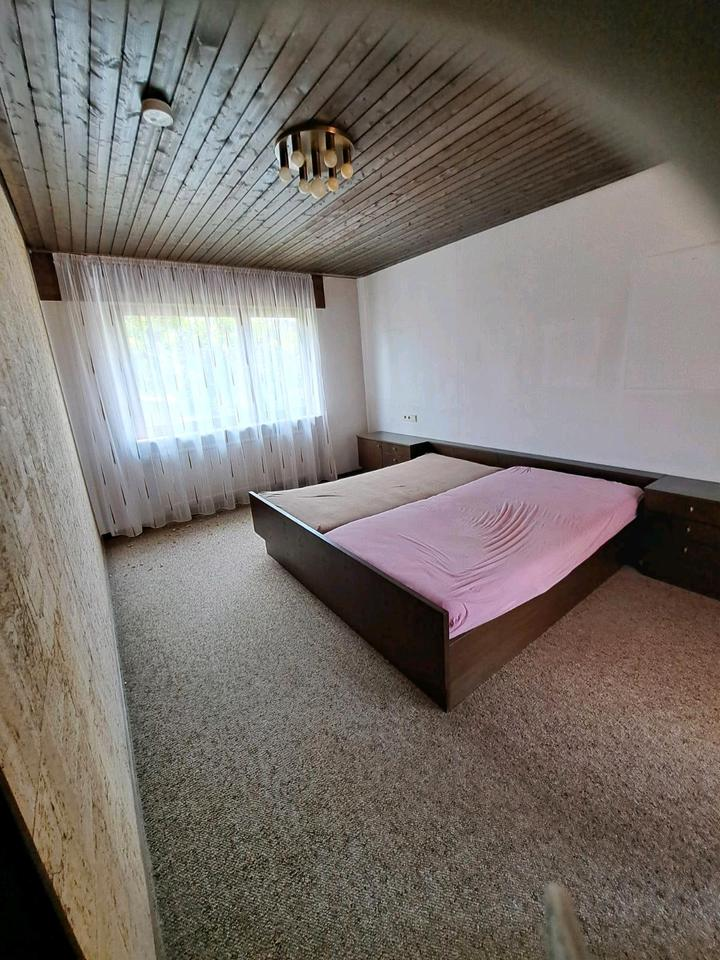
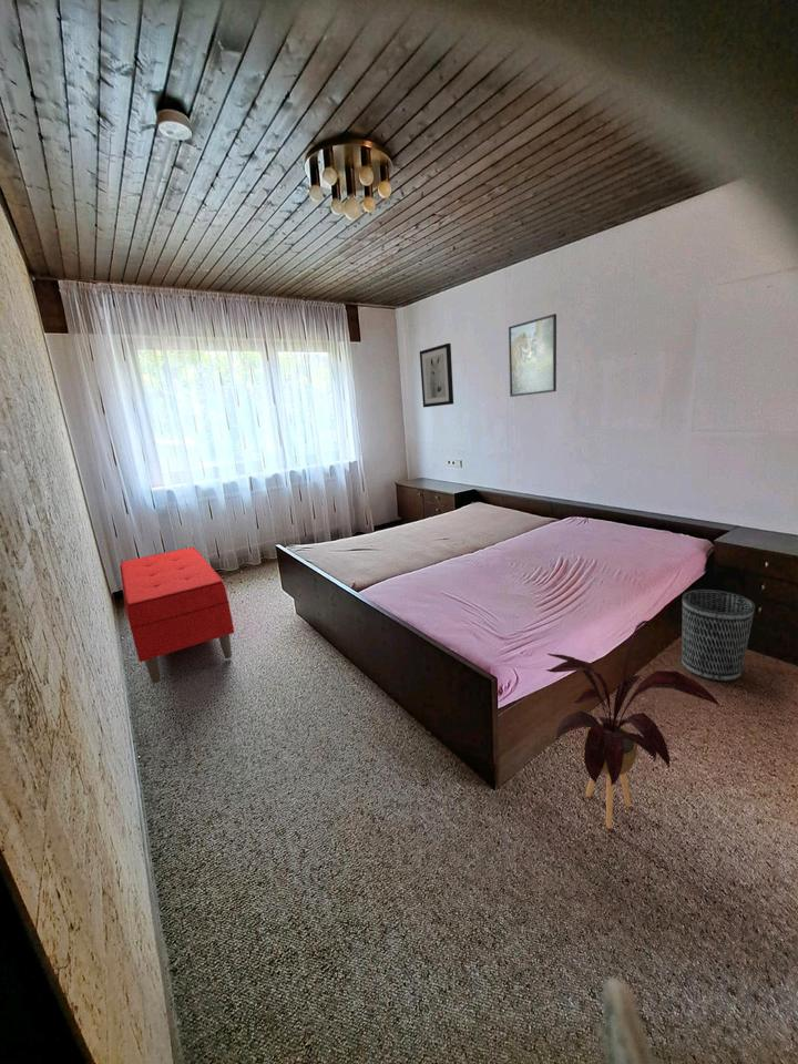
+ wall art [419,342,454,408]
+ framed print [508,313,557,398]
+ bench [120,546,235,684]
+ house plant [545,620,722,830]
+ wastebasket [681,589,756,683]
